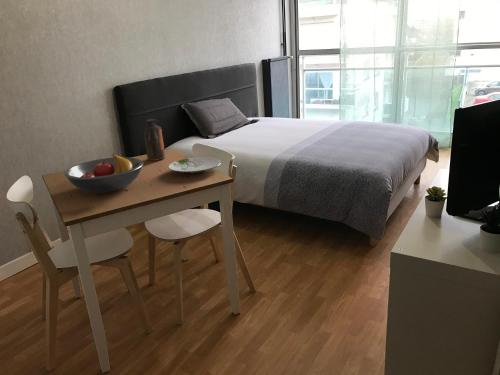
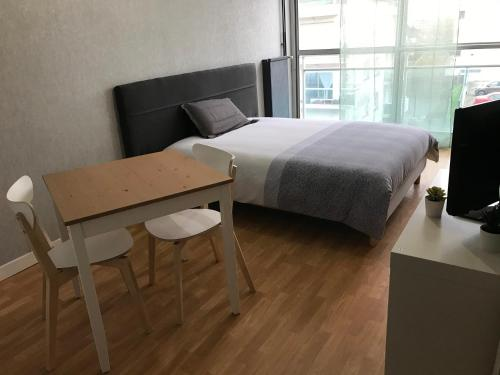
- fruit bowl [63,153,144,194]
- bottle [142,118,166,162]
- plate [167,156,222,174]
